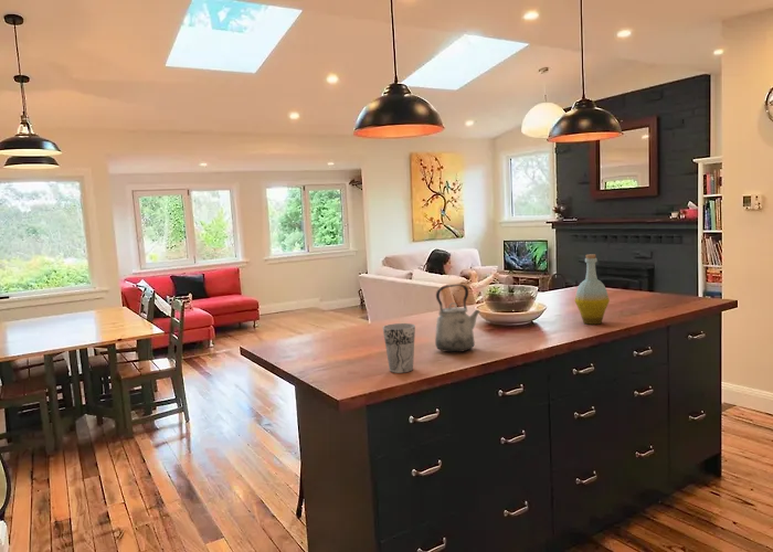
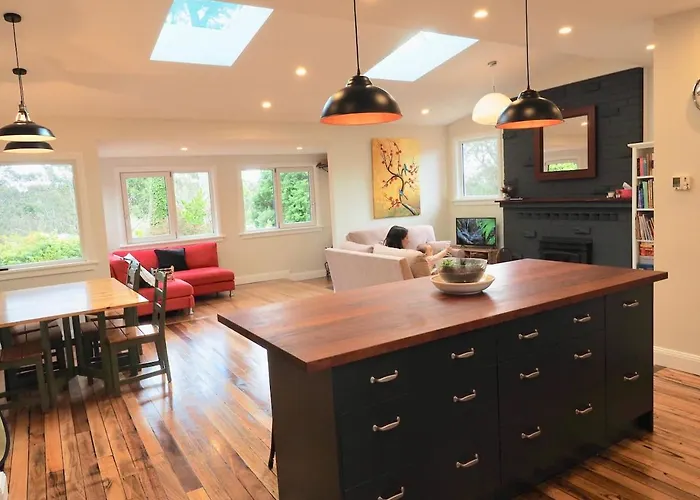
- kettle [434,284,481,353]
- bottle [574,253,611,326]
- cup [382,322,416,374]
